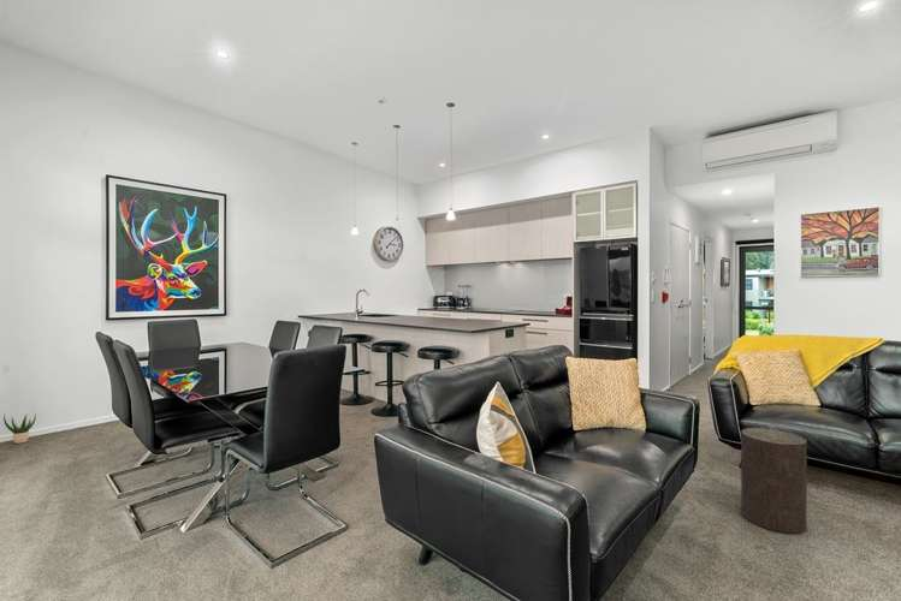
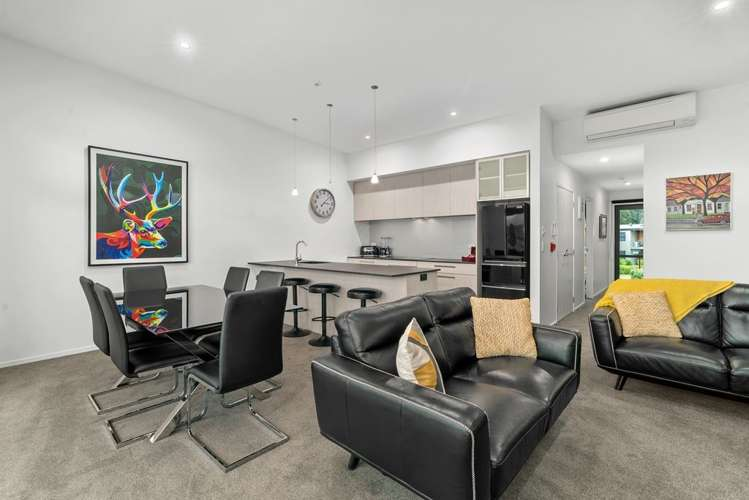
- potted plant [2,411,37,445]
- stool [740,427,808,535]
